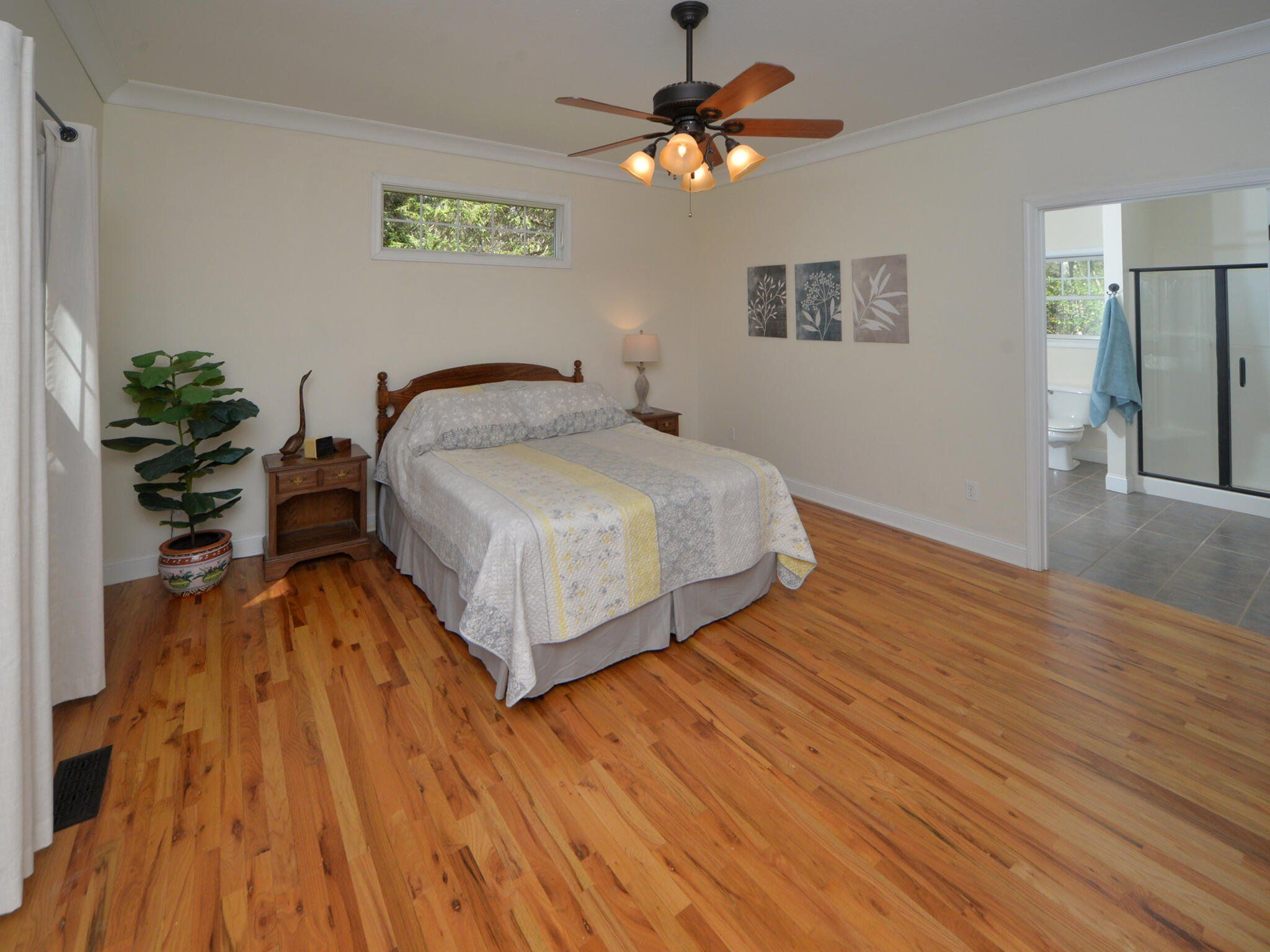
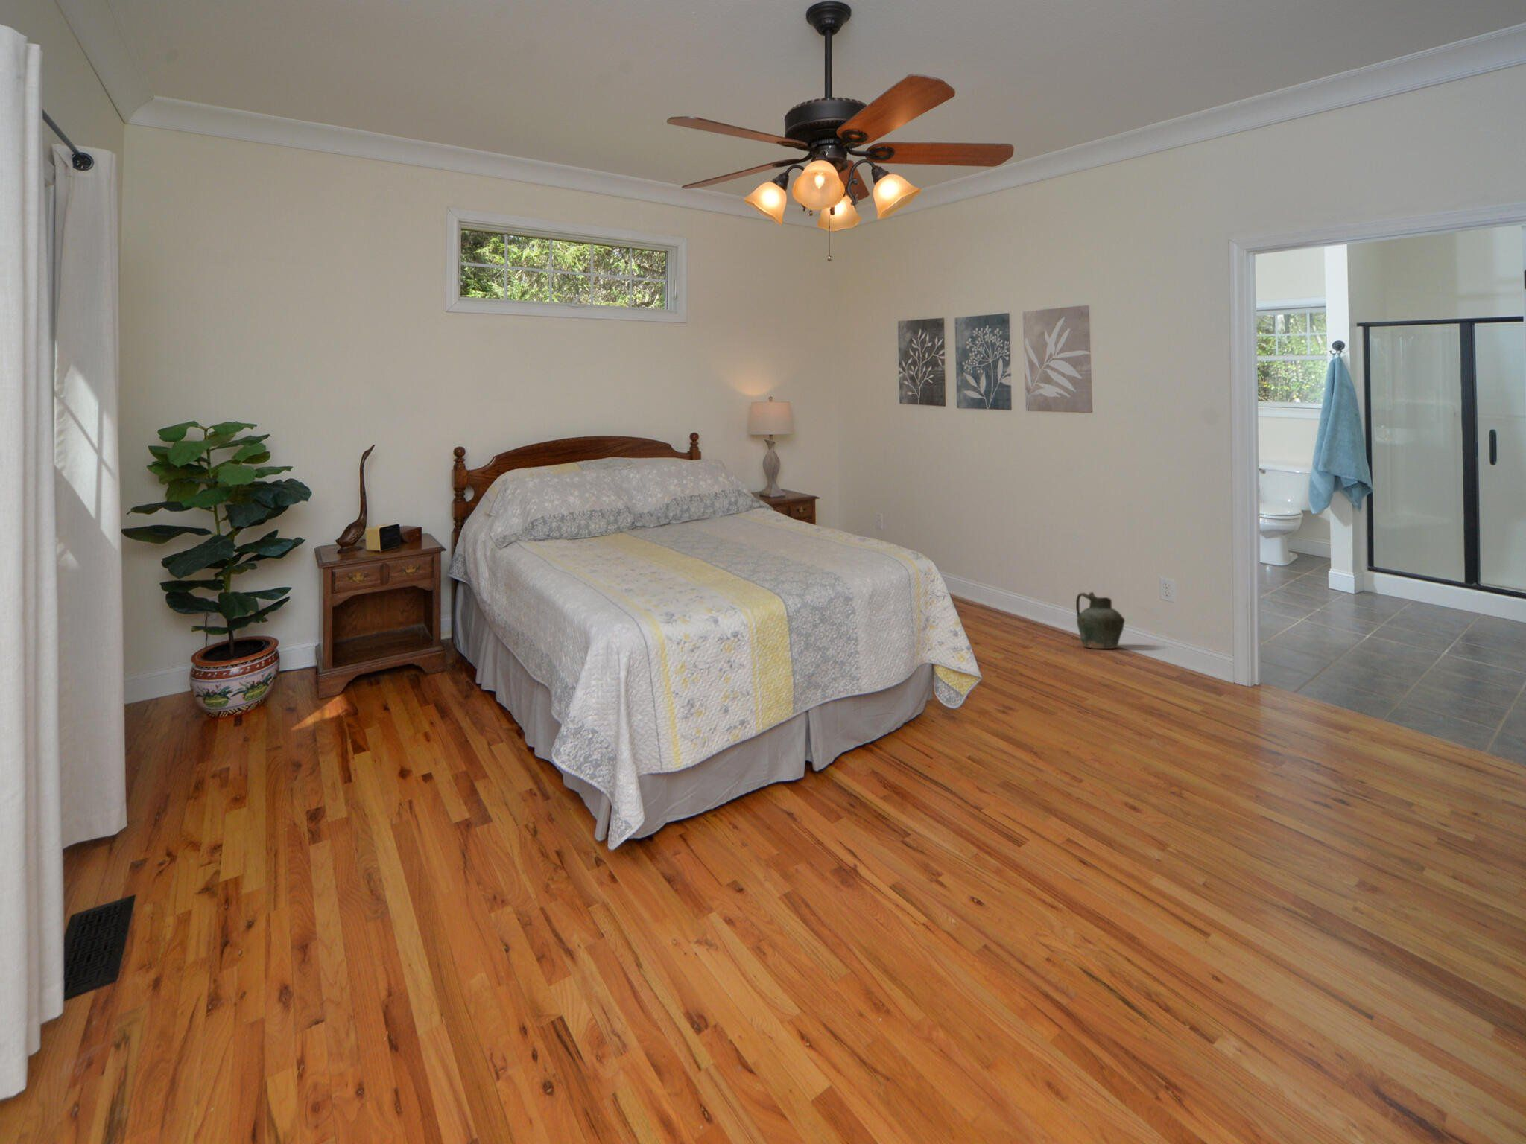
+ ceramic jug [1075,591,1126,649]
